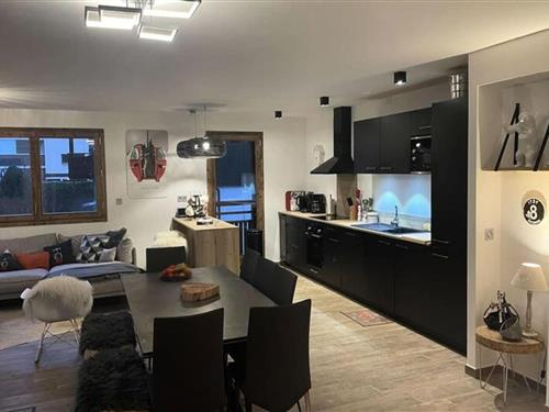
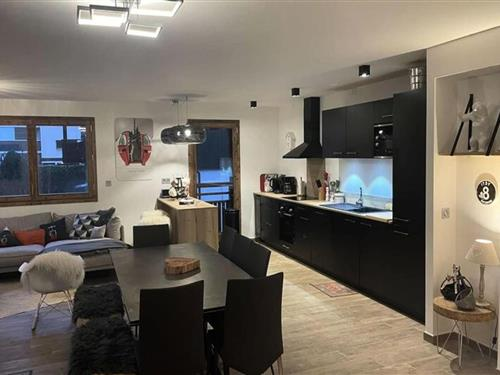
- fruit bowl [158,261,193,282]
